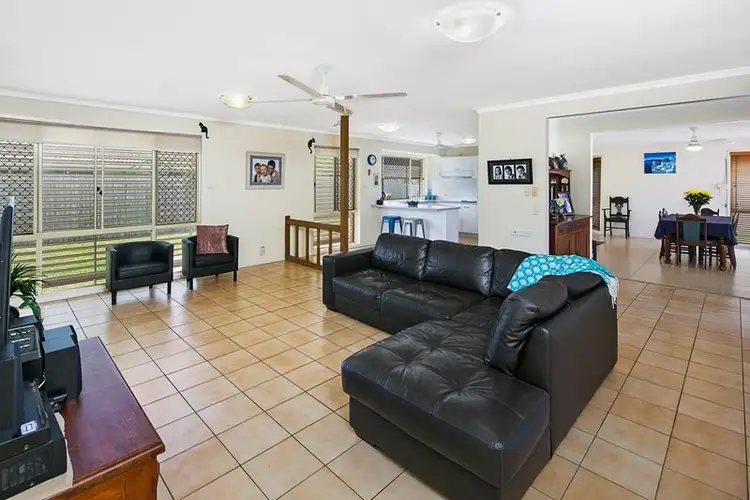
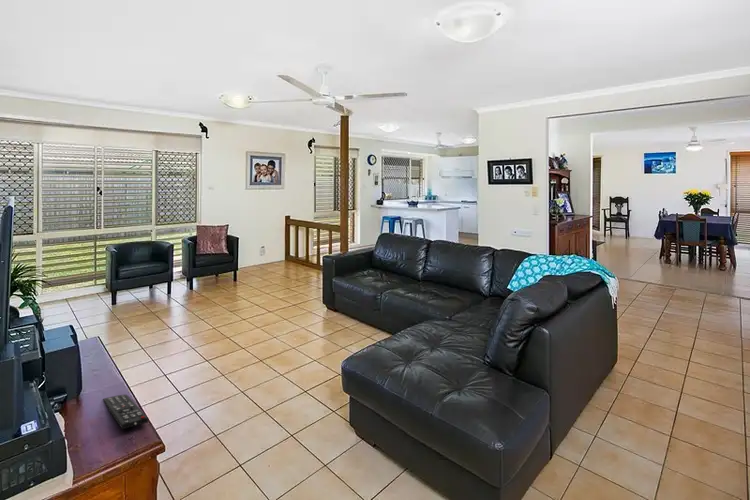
+ remote control [102,393,149,430]
